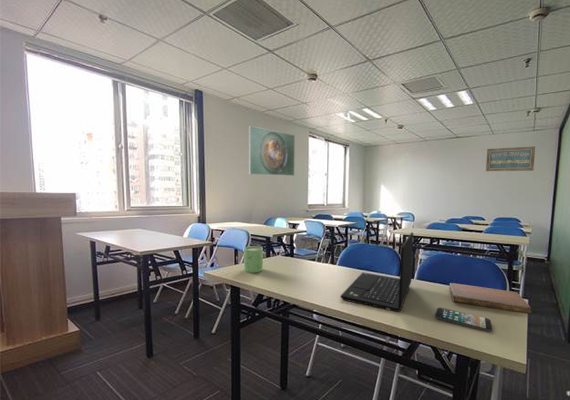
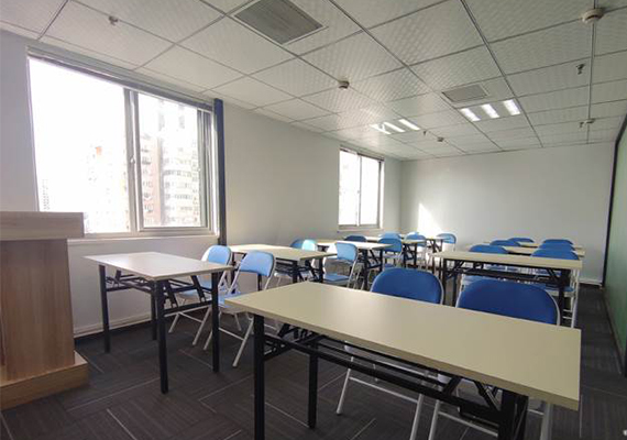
- smartphone [434,307,493,332]
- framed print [248,125,296,177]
- laptop [339,231,414,313]
- wall art [485,145,536,172]
- mug [242,245,264,274]
- notebook [448,282,532,315]
